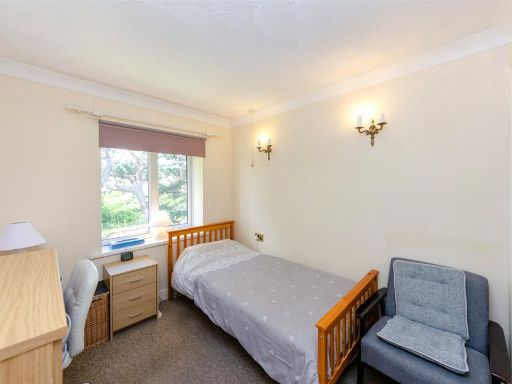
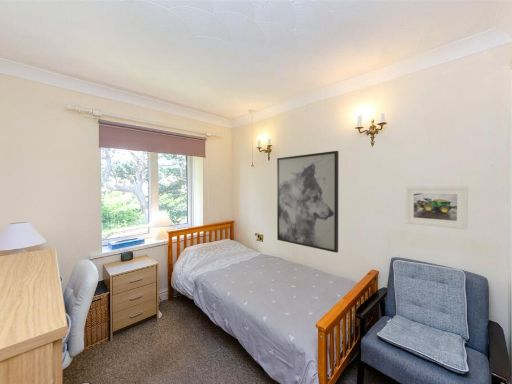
+ wall art [276,150,340,254]
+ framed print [404,185,469,230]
